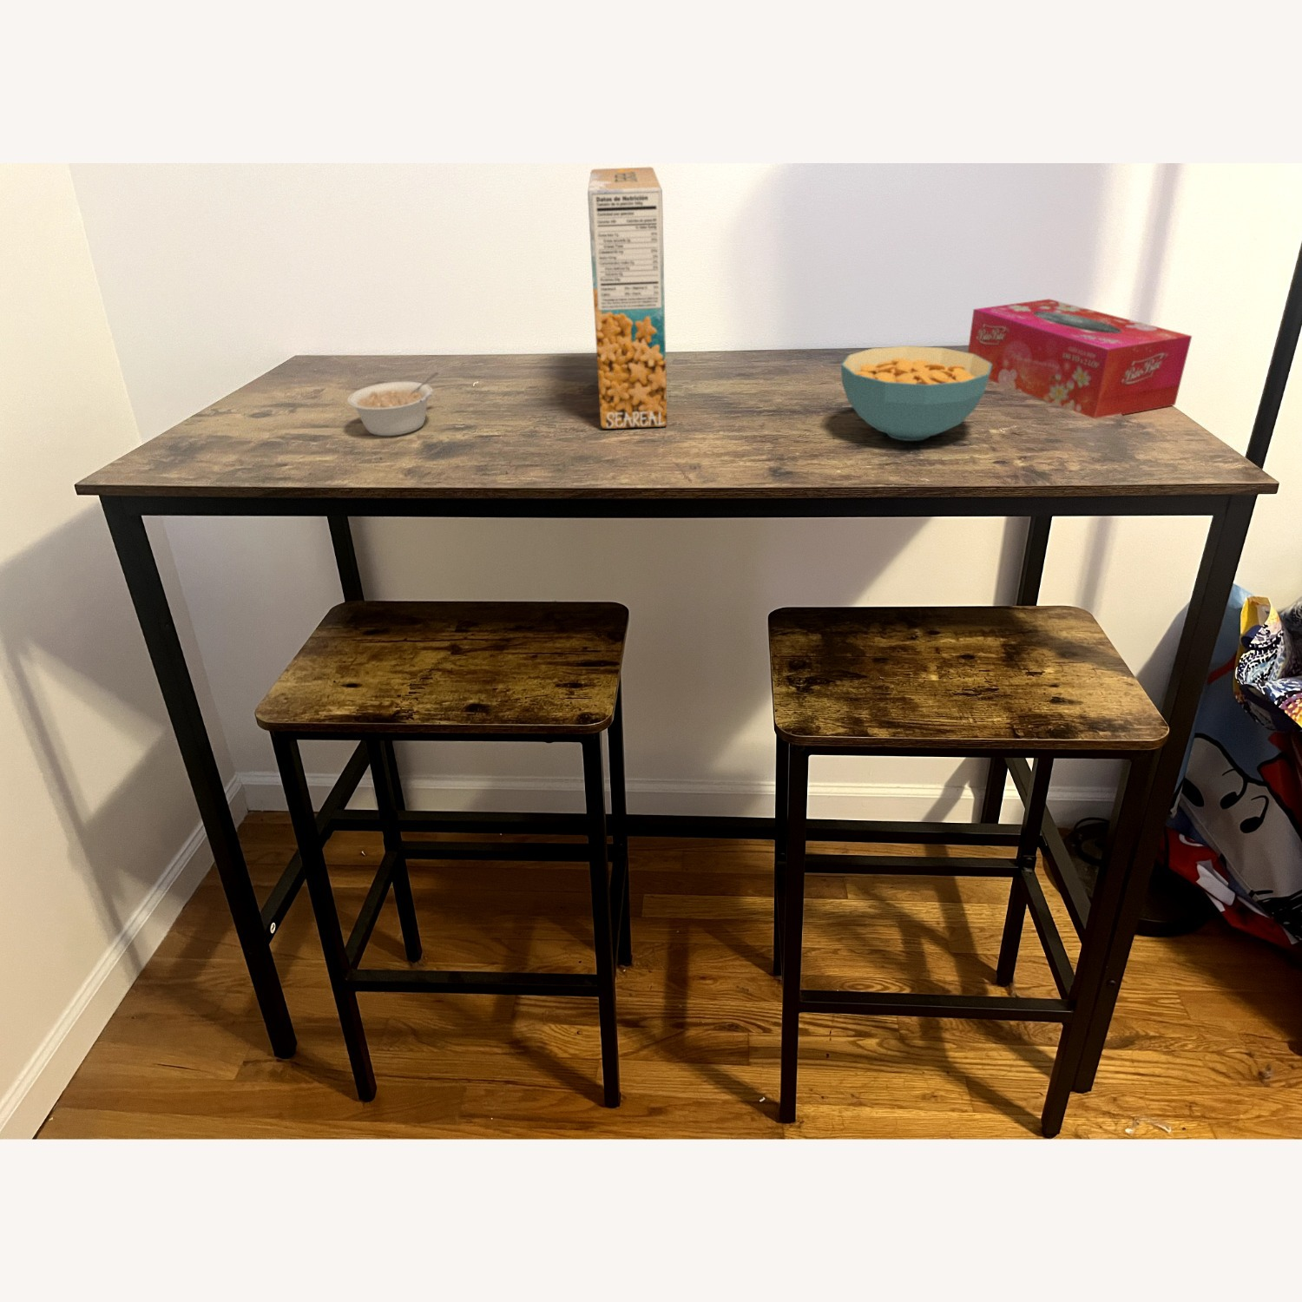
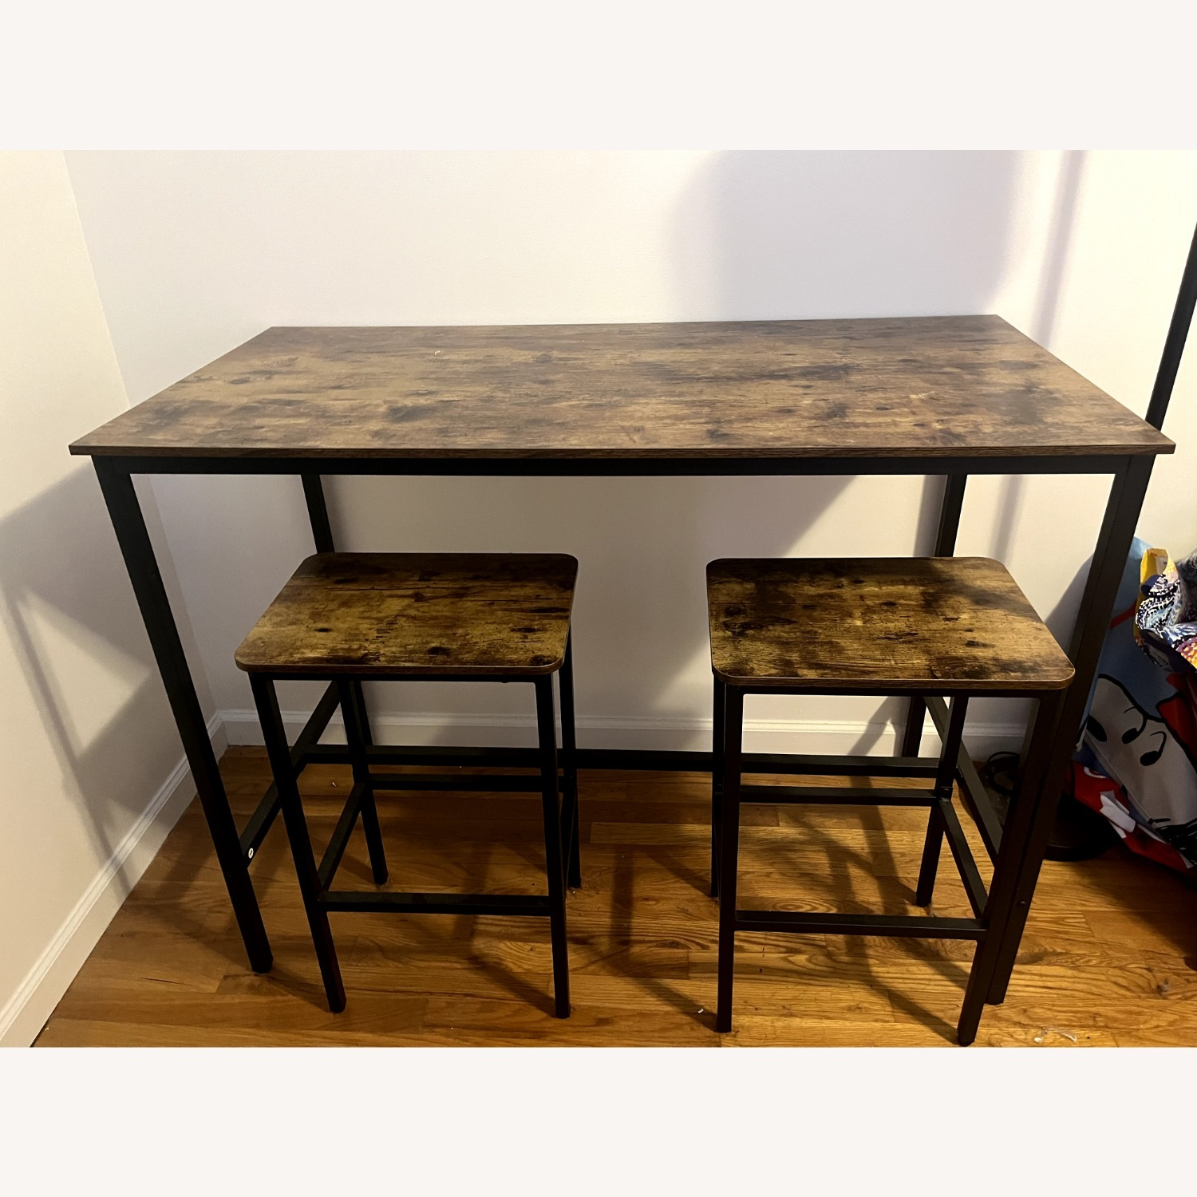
- tissue box [967,298,1192,420]
- cereal box [587,167,669,429]
- cereal bowl [841,345,992,442]
- legume [346,372,439,436]
